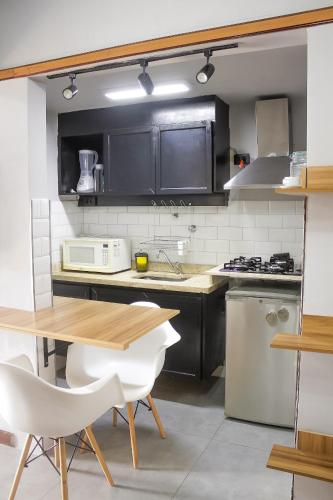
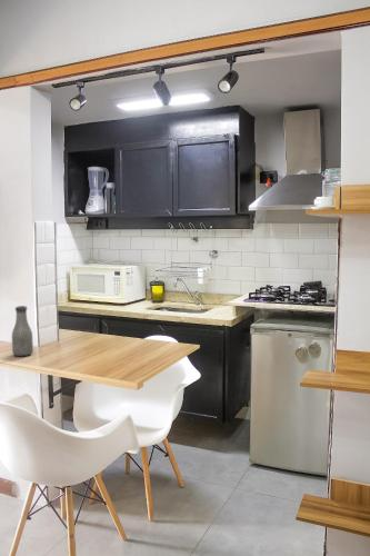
+ bottle [11,305,34,357]
